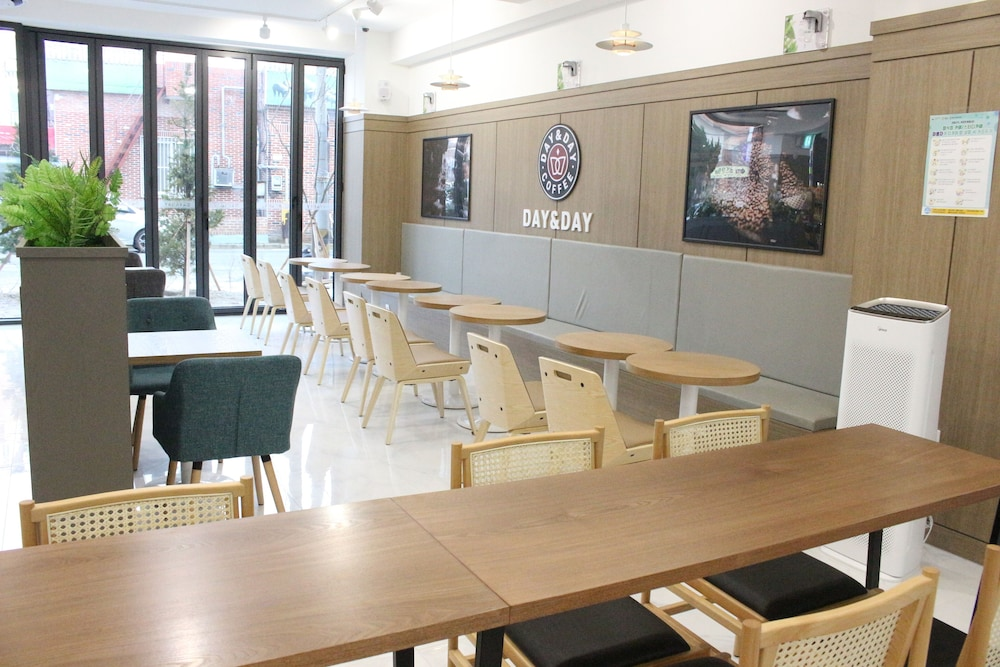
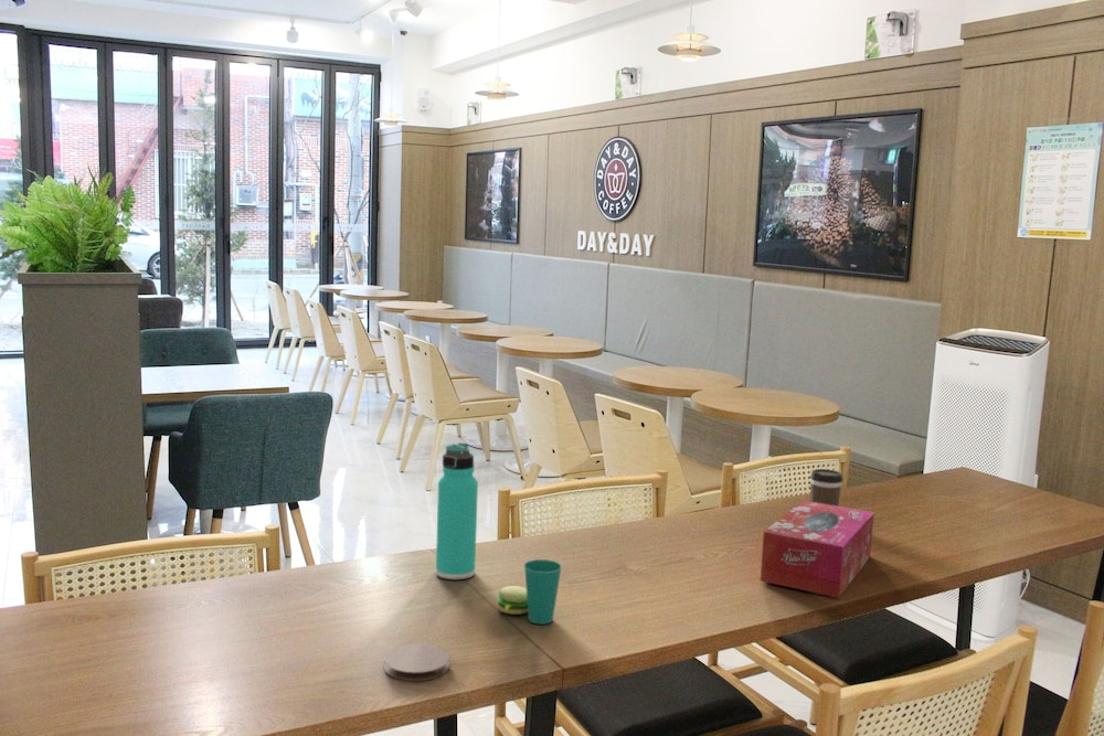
+ tissue box [760,500,875,599]
+ coaster [383,643,450,682]
+ thermos bottle [435,442,479,580]
+ cup [495,558,563,626]
+ coffee cup [809,468,845,506]
